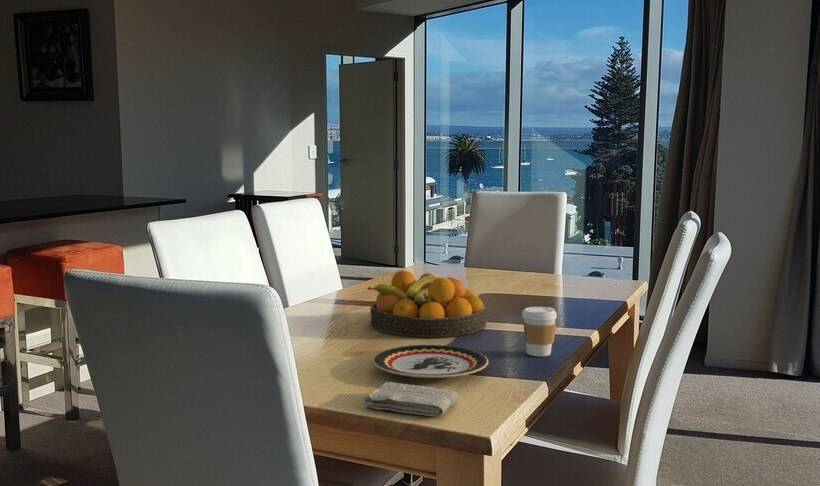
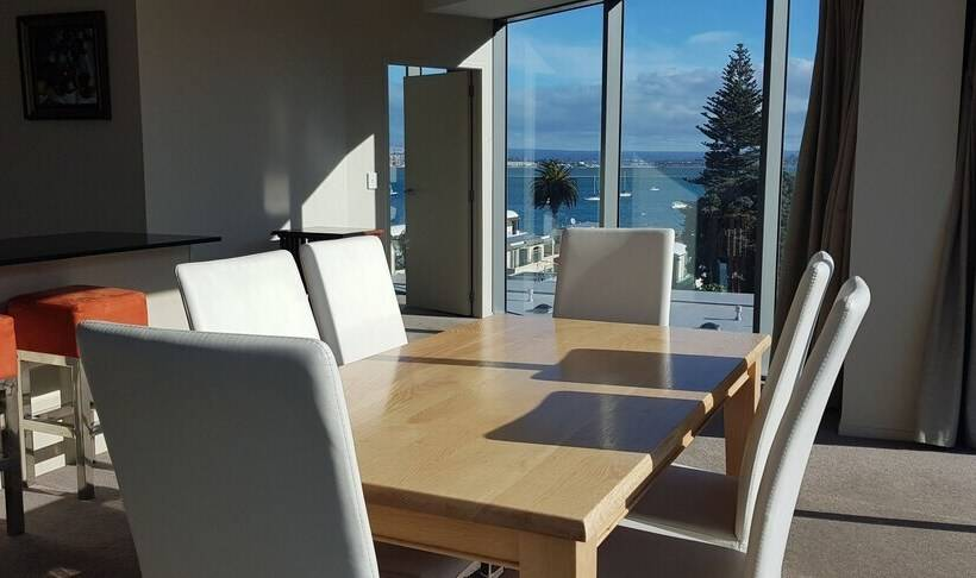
- plate [372,344,489,379]
- fruit bowl [366,270,488,338]
- washcloth [362,381,460,417]
- coffee cup [521,306,558,357]
